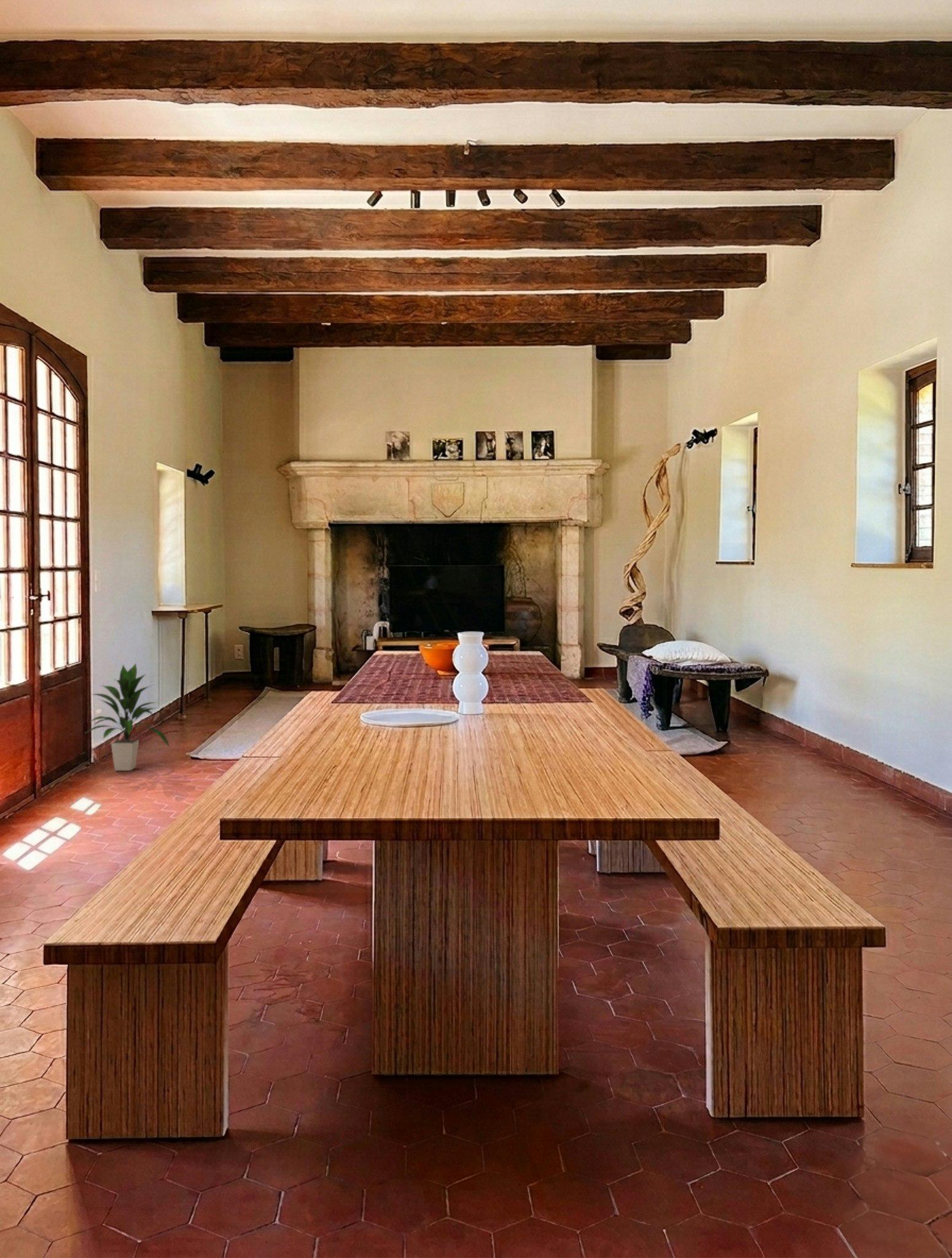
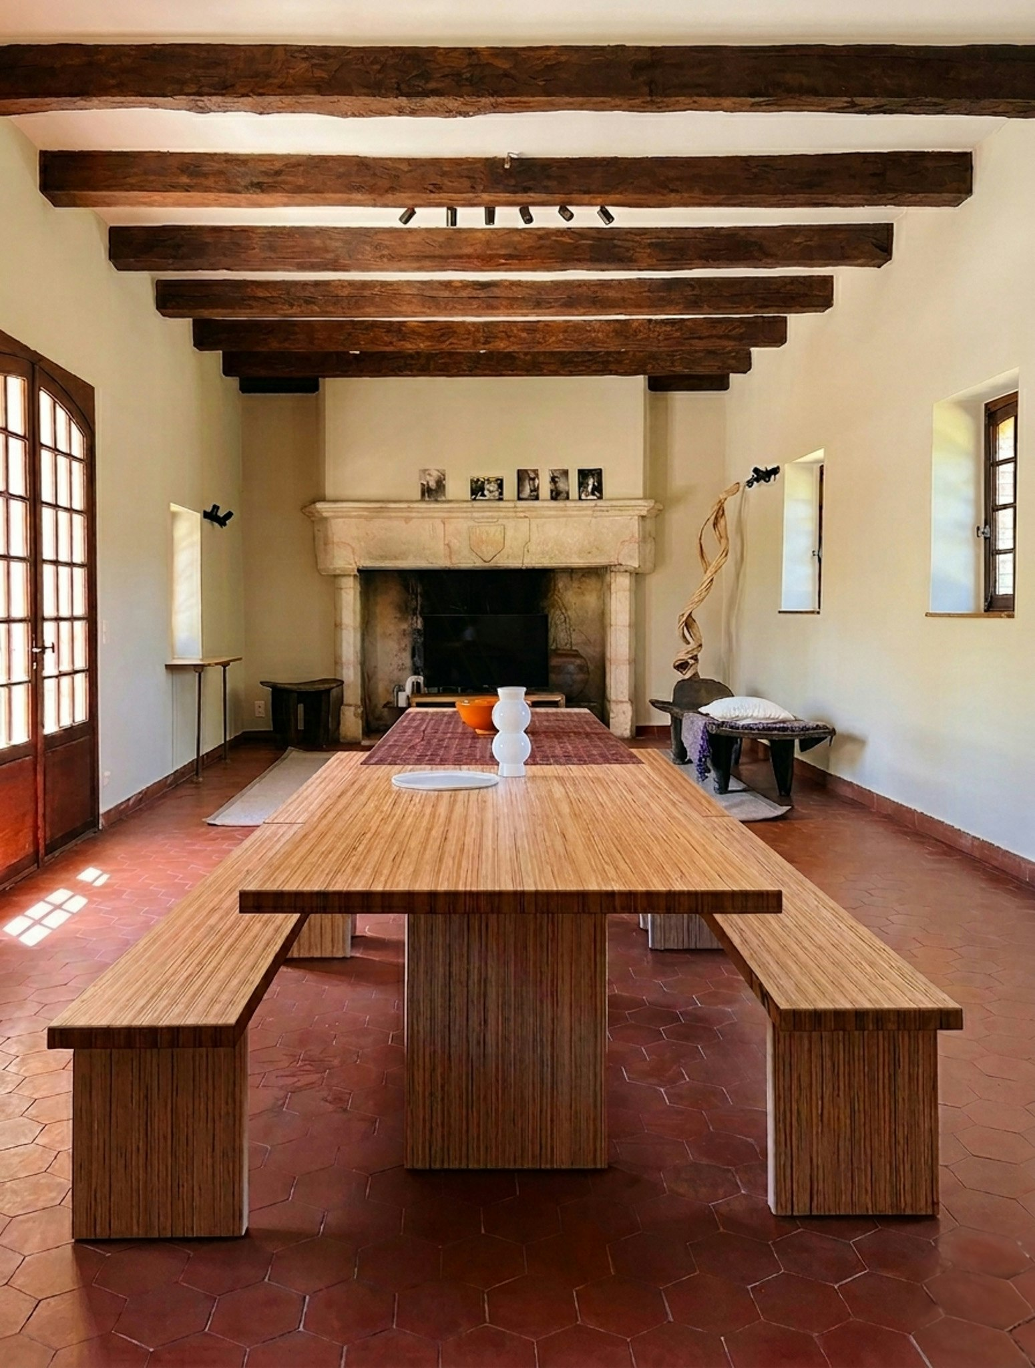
- indoor plant [85,662,171,772]
